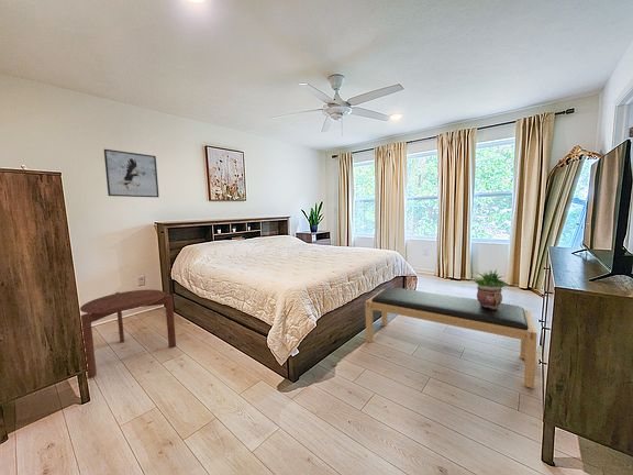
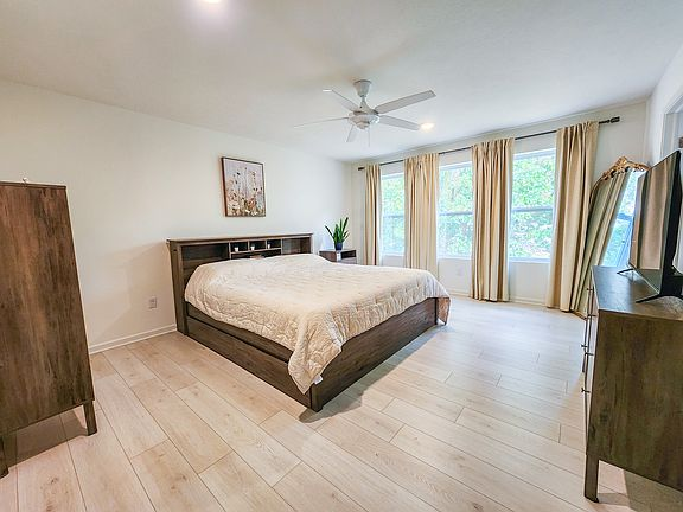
- side table [79,288,177,379]
- potted plant [473,268,511,309]
- bench [365,286,538,389]
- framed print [103,148,160,198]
